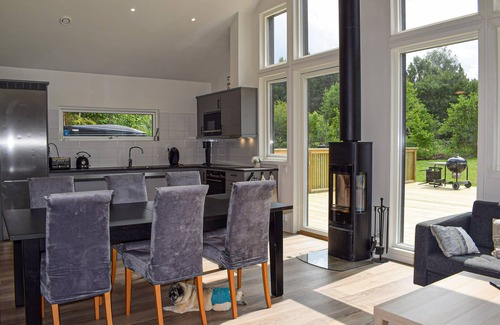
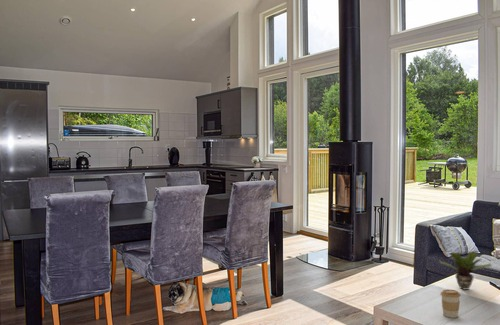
+ potted plant [439,251,493,290]
+ coffee cup [440,289,461,319]
